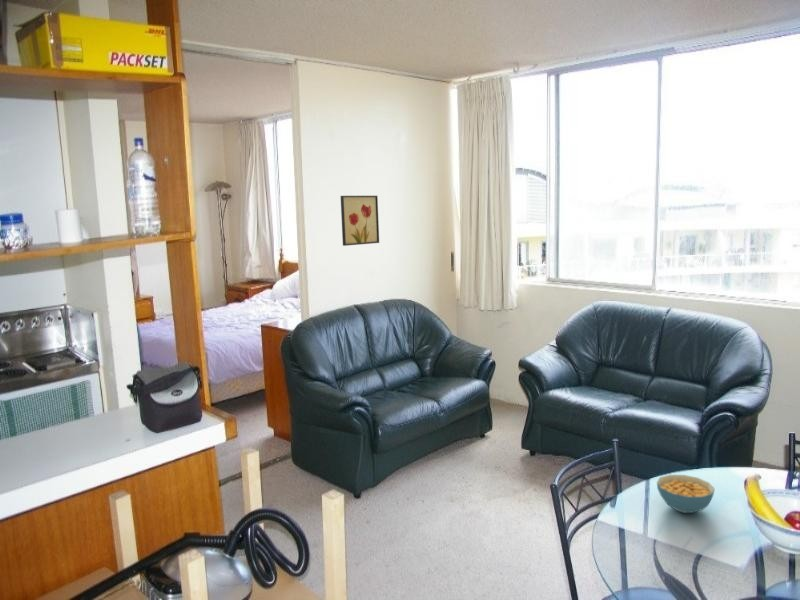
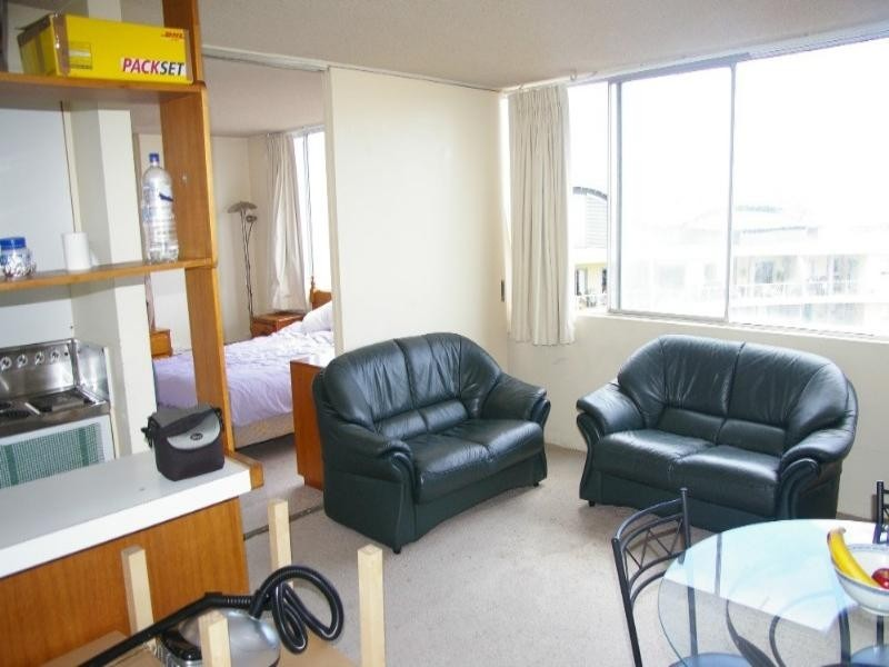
- wall art [340,195,380,247]
- cereal bowl [656,474,716,514]
